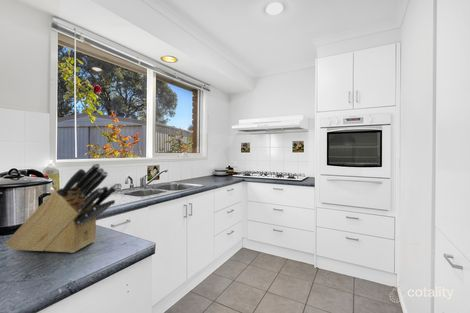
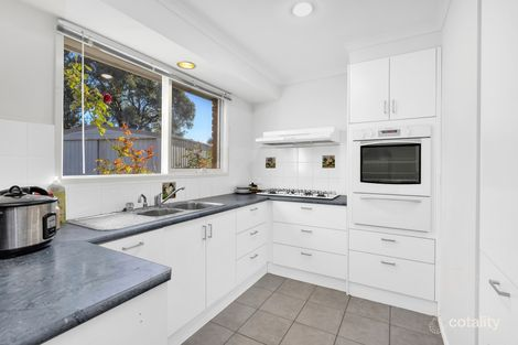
- knife block [5,162,118,254]
